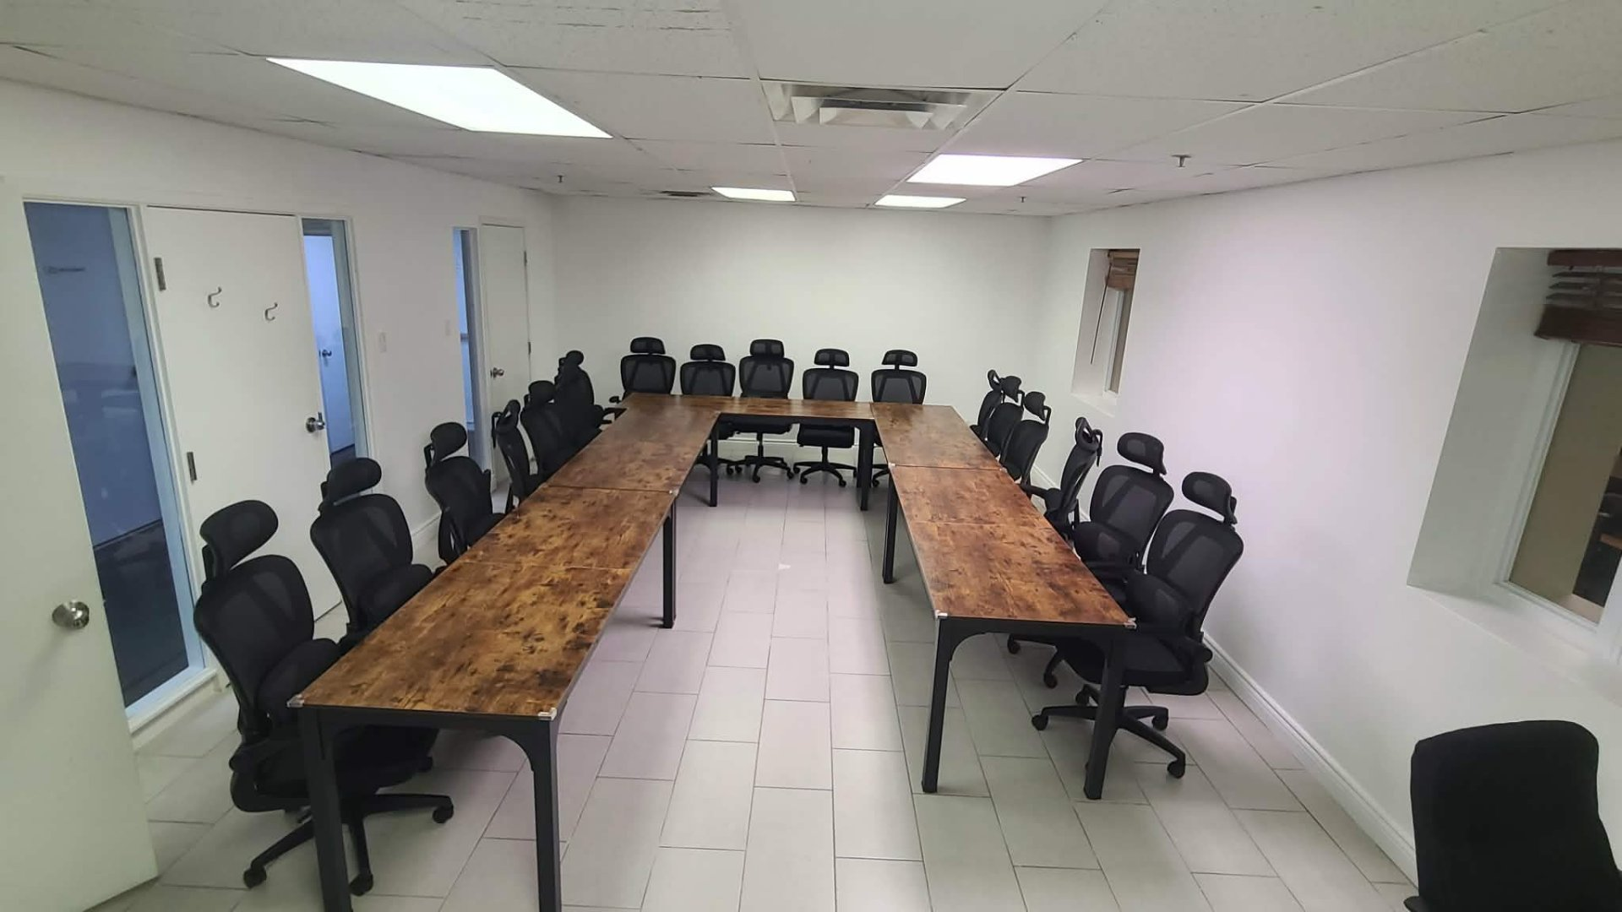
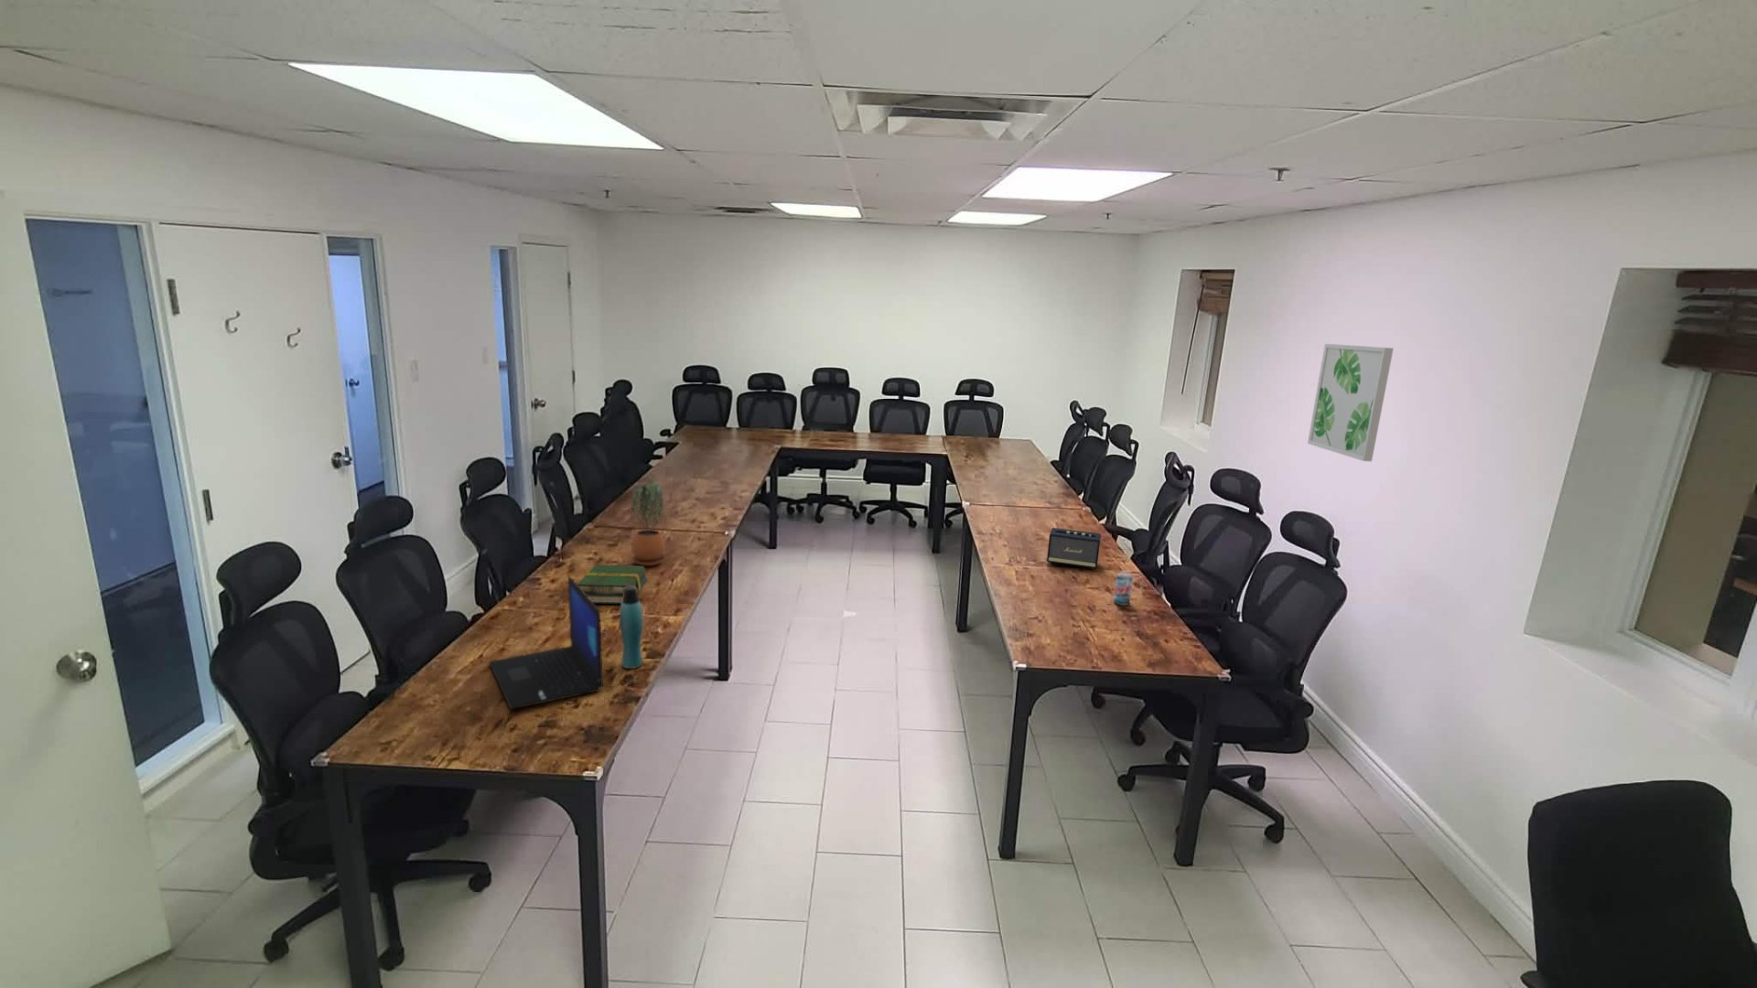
+ speaker [1046,527,1102,571]
+ laptop [489,574,603,709]
+ potted plant [630,480,667,566]
+ book [577,563,647,604]
+ bottle [619,585,644,670]
+ wall art [1307,343,1395,462]
+ beer can [1113,572,1134,607]
